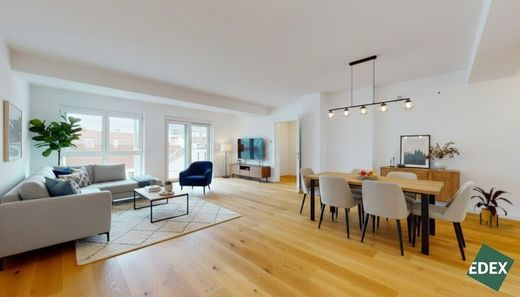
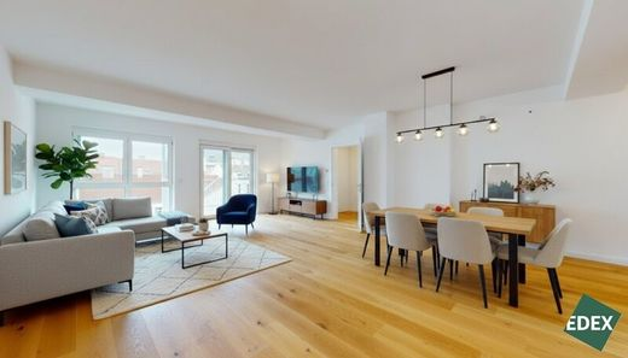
- house plant [470,186,514,229]
